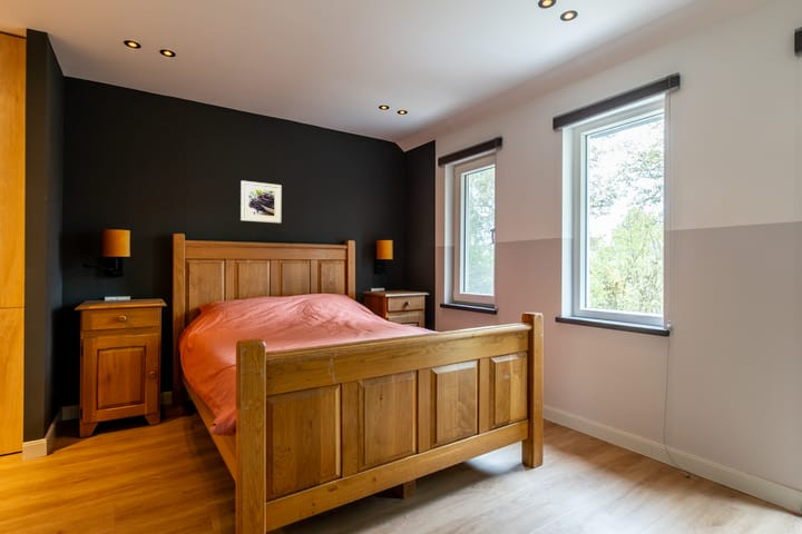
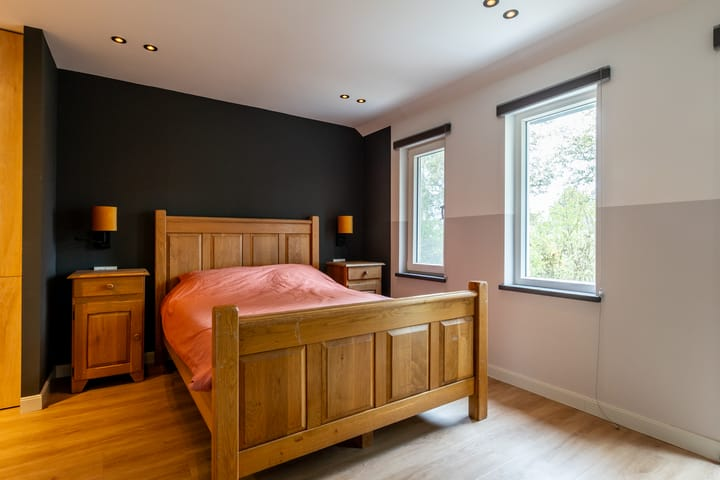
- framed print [239,180,283,225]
